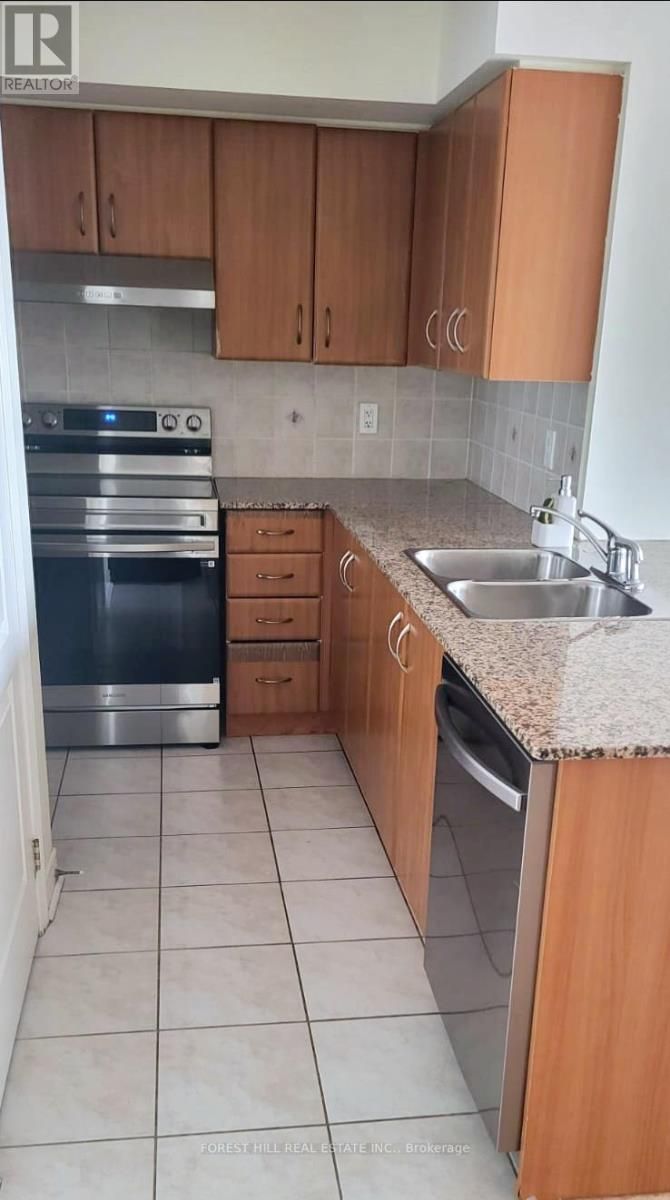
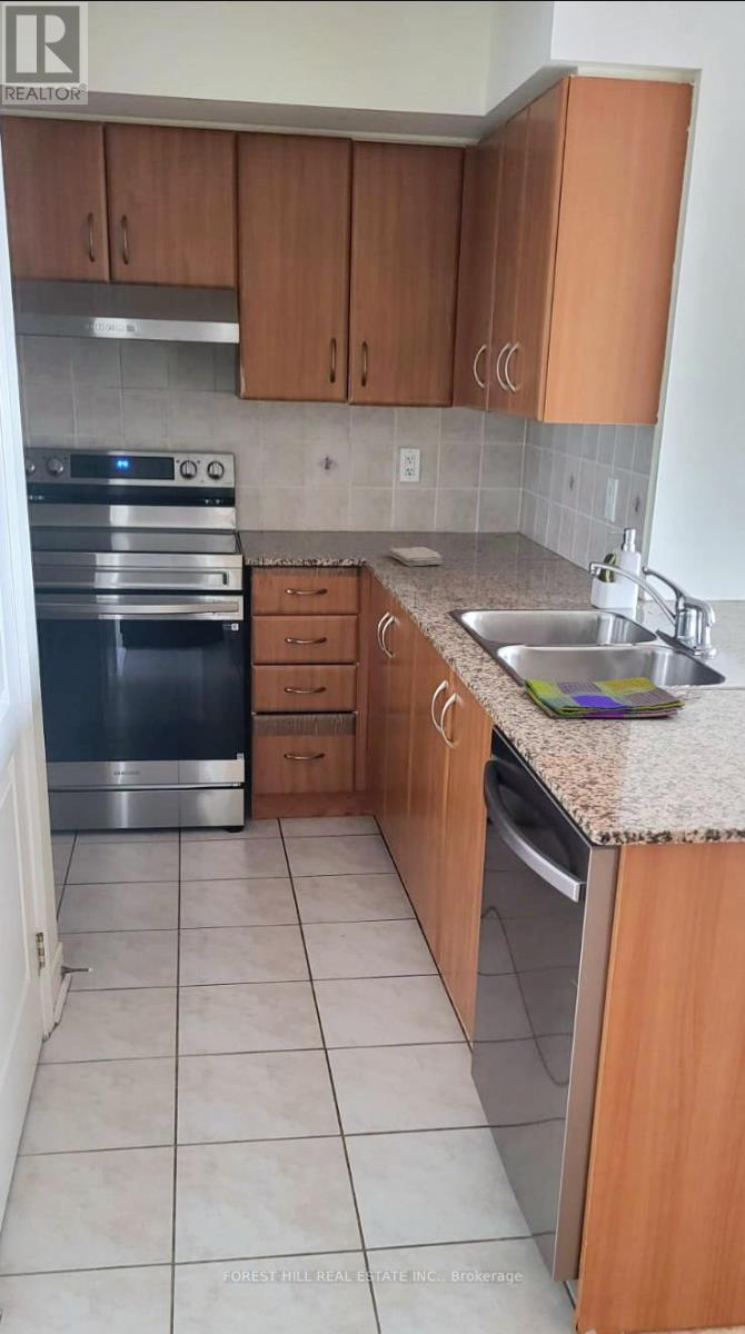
+ dish towel [524,676,686,719]
+ washcloth [387,546,444,567]
